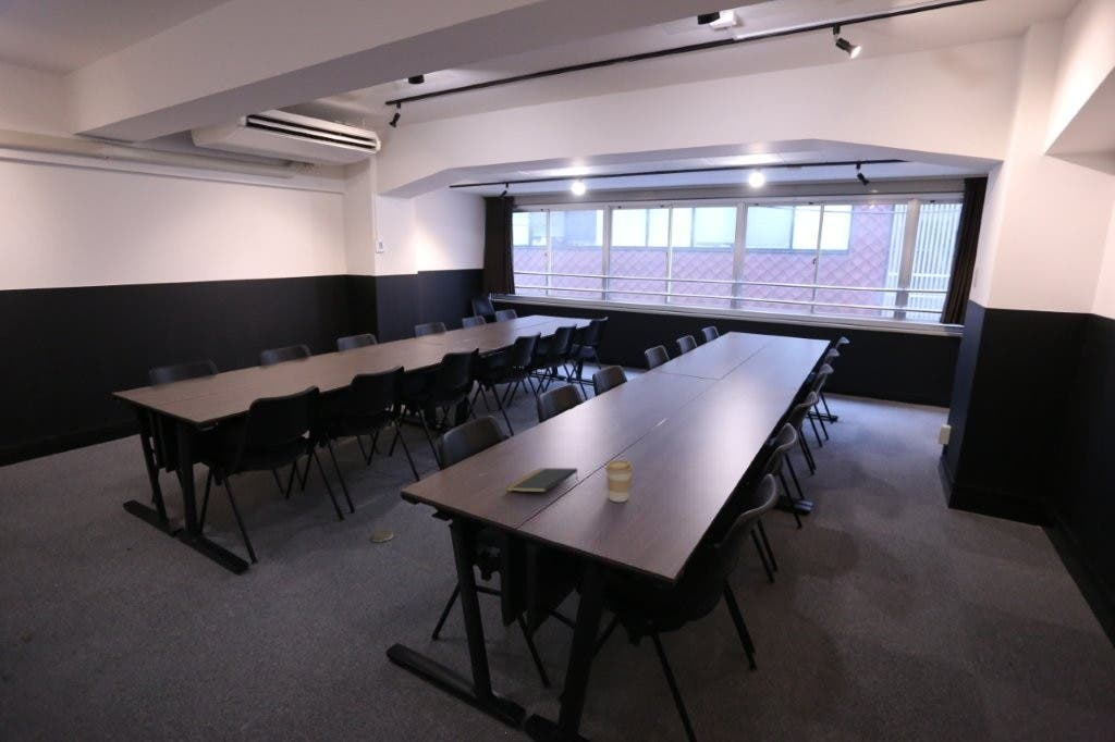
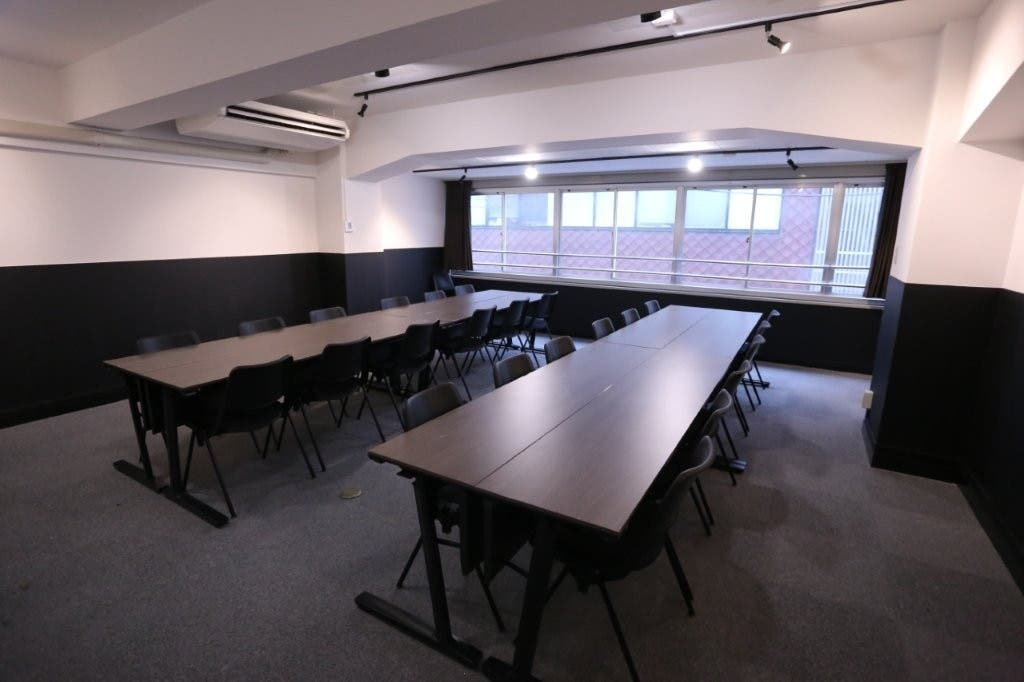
- notepad [505,467,579,493]
- coffee cup [604,459,634,503]
